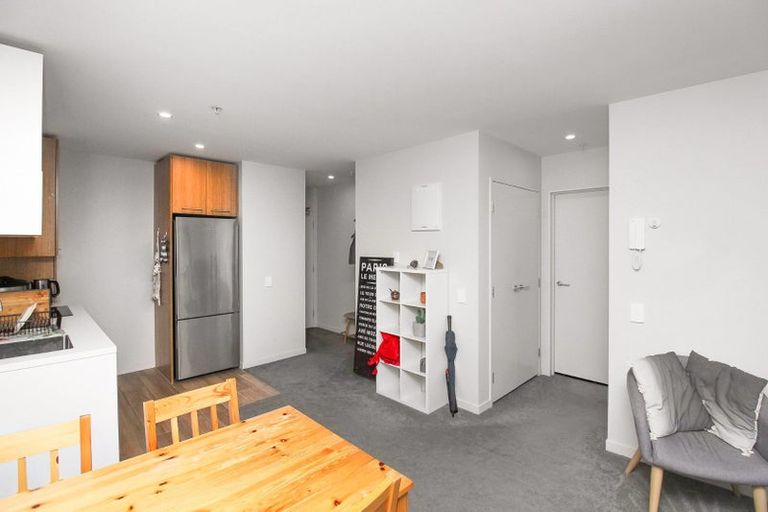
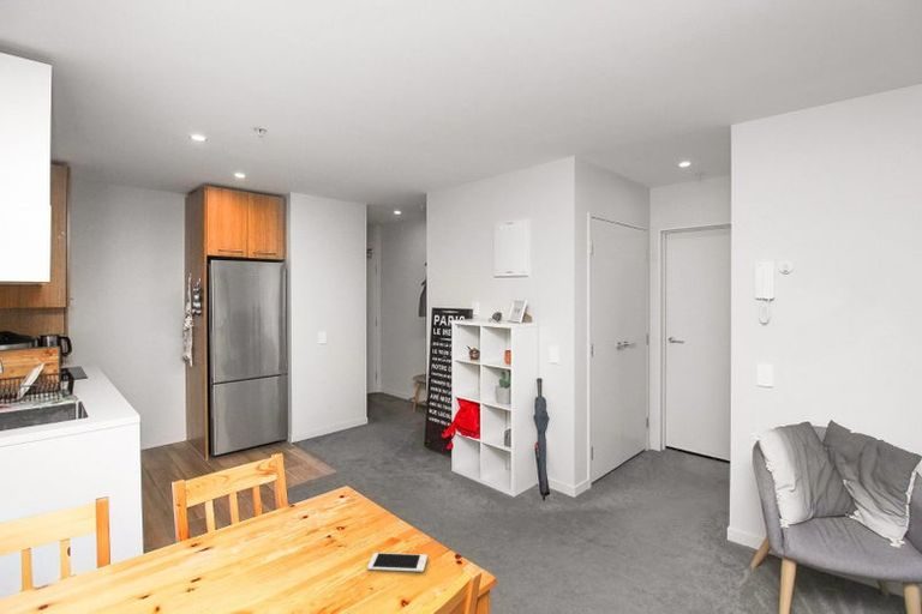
+ cell phone [366,552,429,573]
